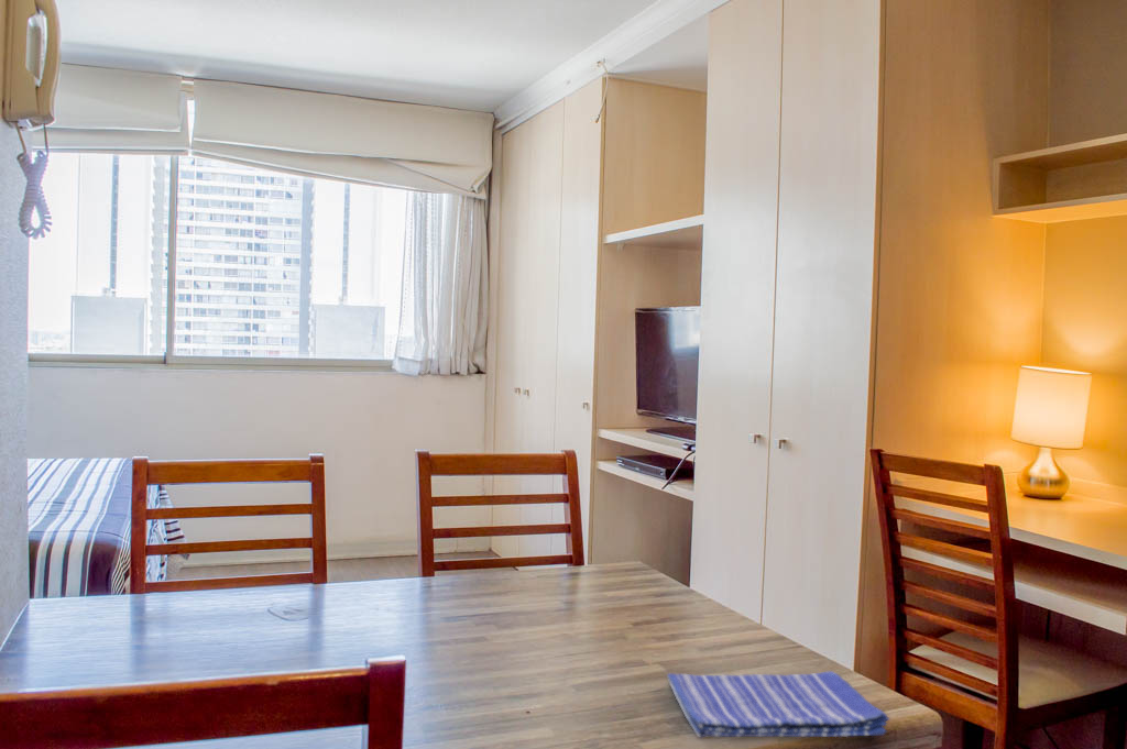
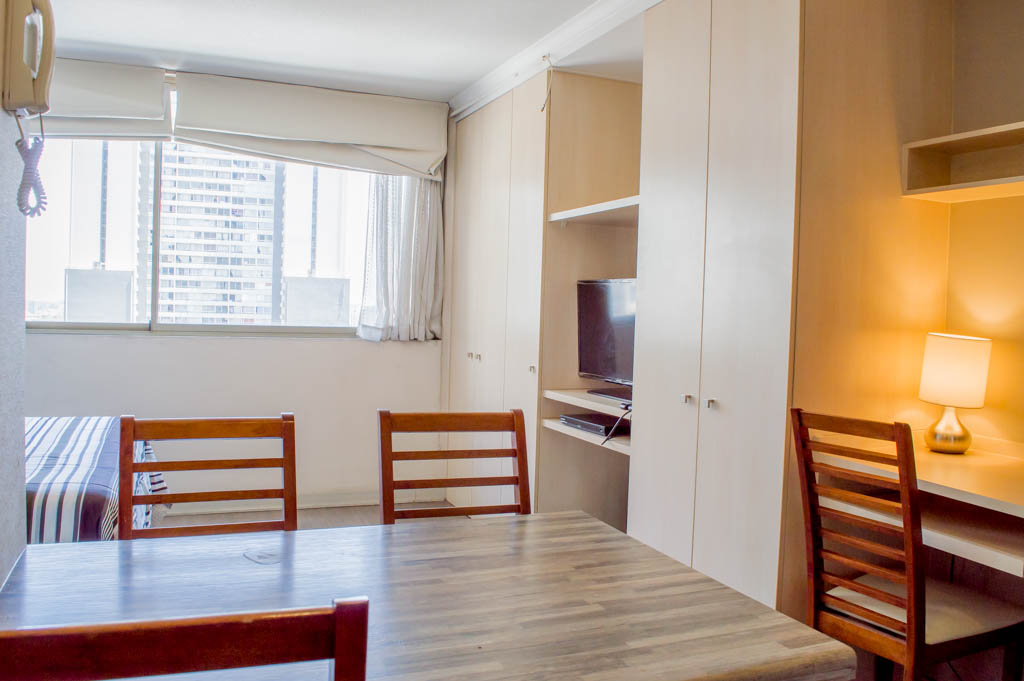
- dish towel [666,670,890,739]
